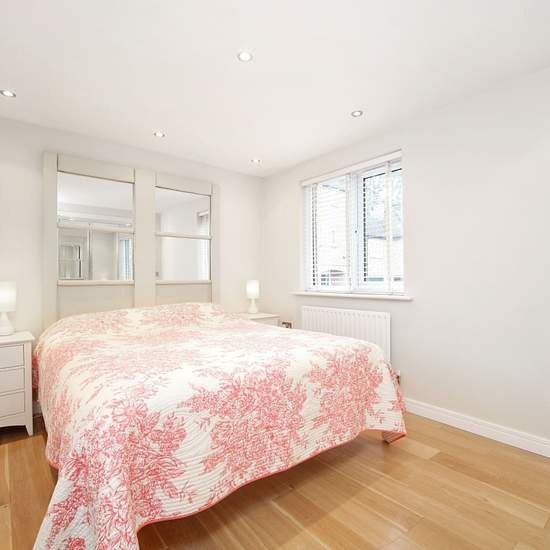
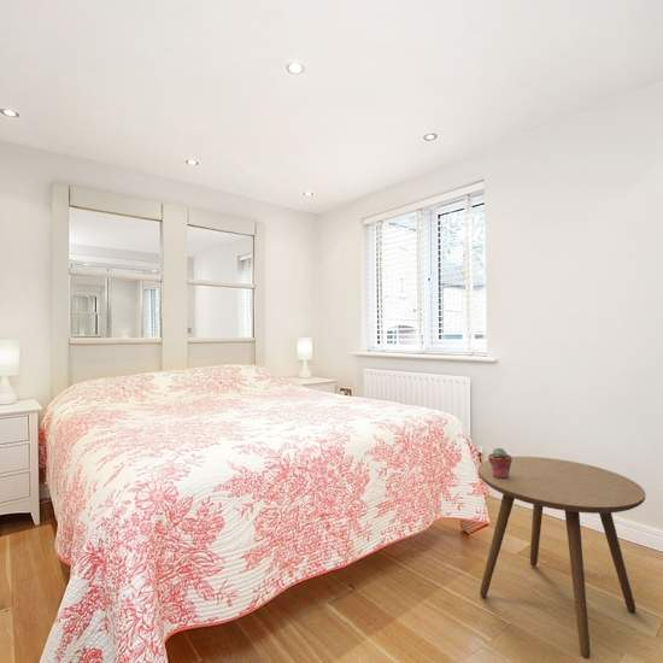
+ potted succulent [487,447,512,479]
+ side table [477,456,646,659]
